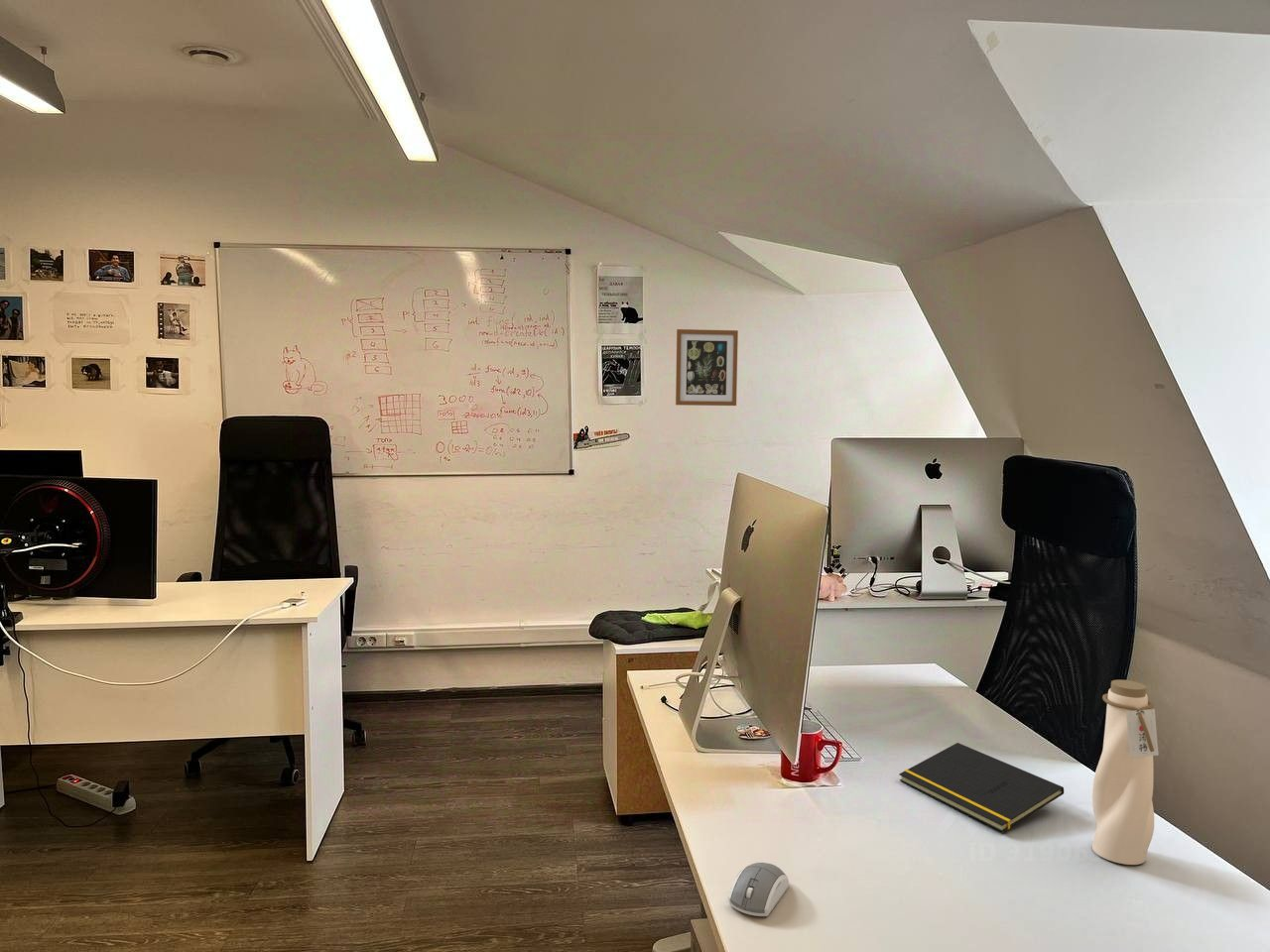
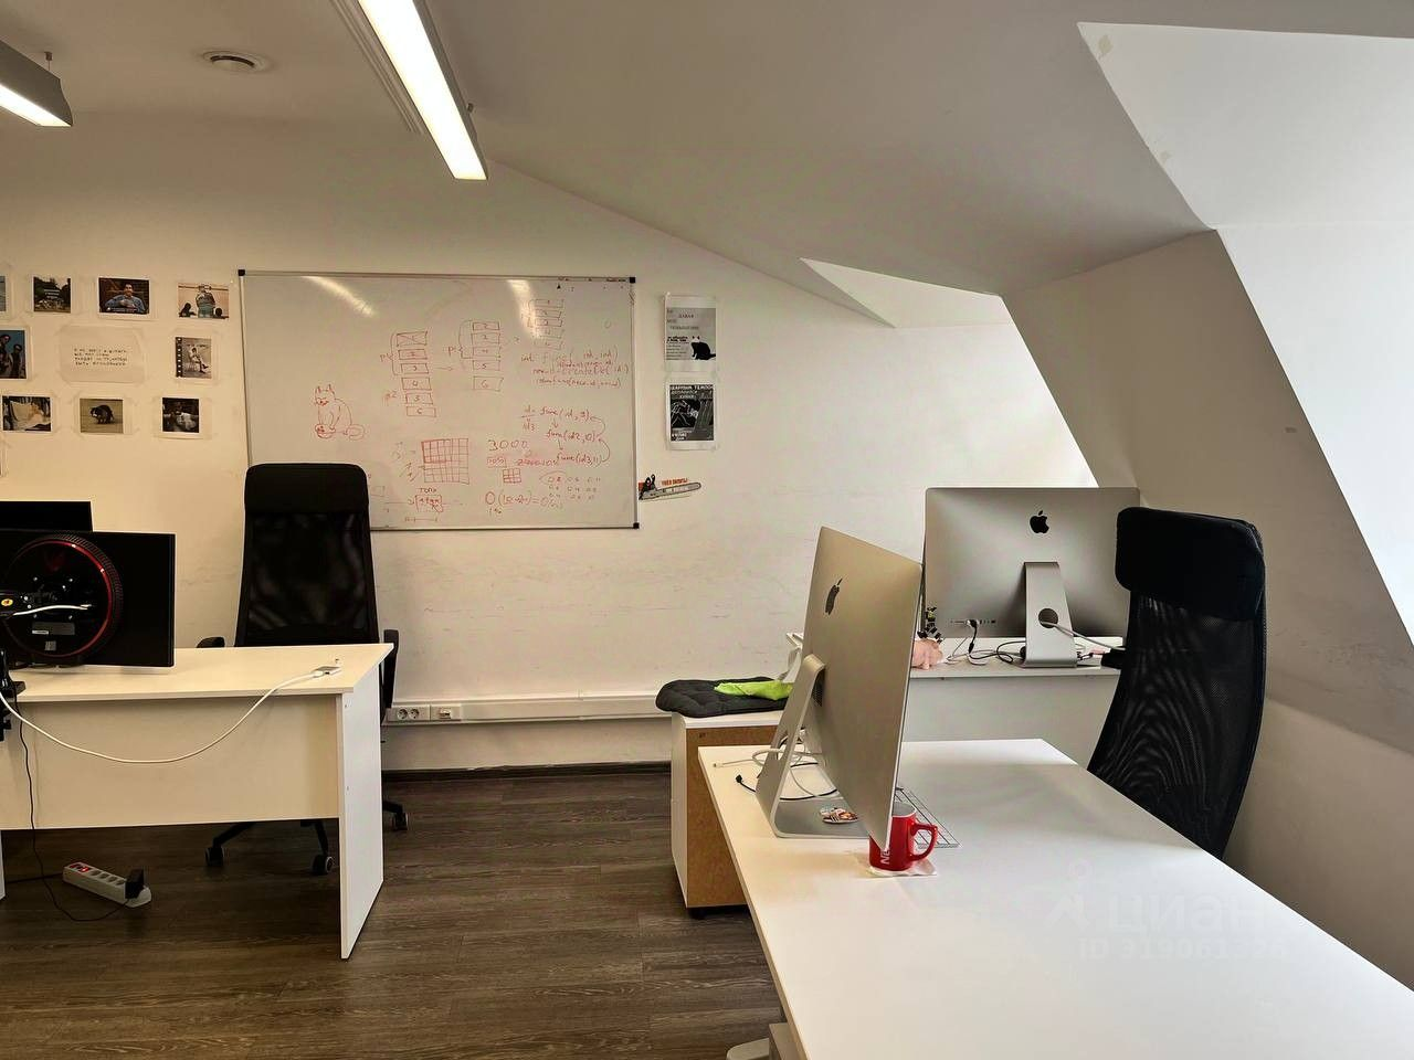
- water bottle [1091,679,1160,866]
- wall art [675,328,739,407]
- computer mouse [727,862,790,917]
- notepad [898,742,1065,833]
